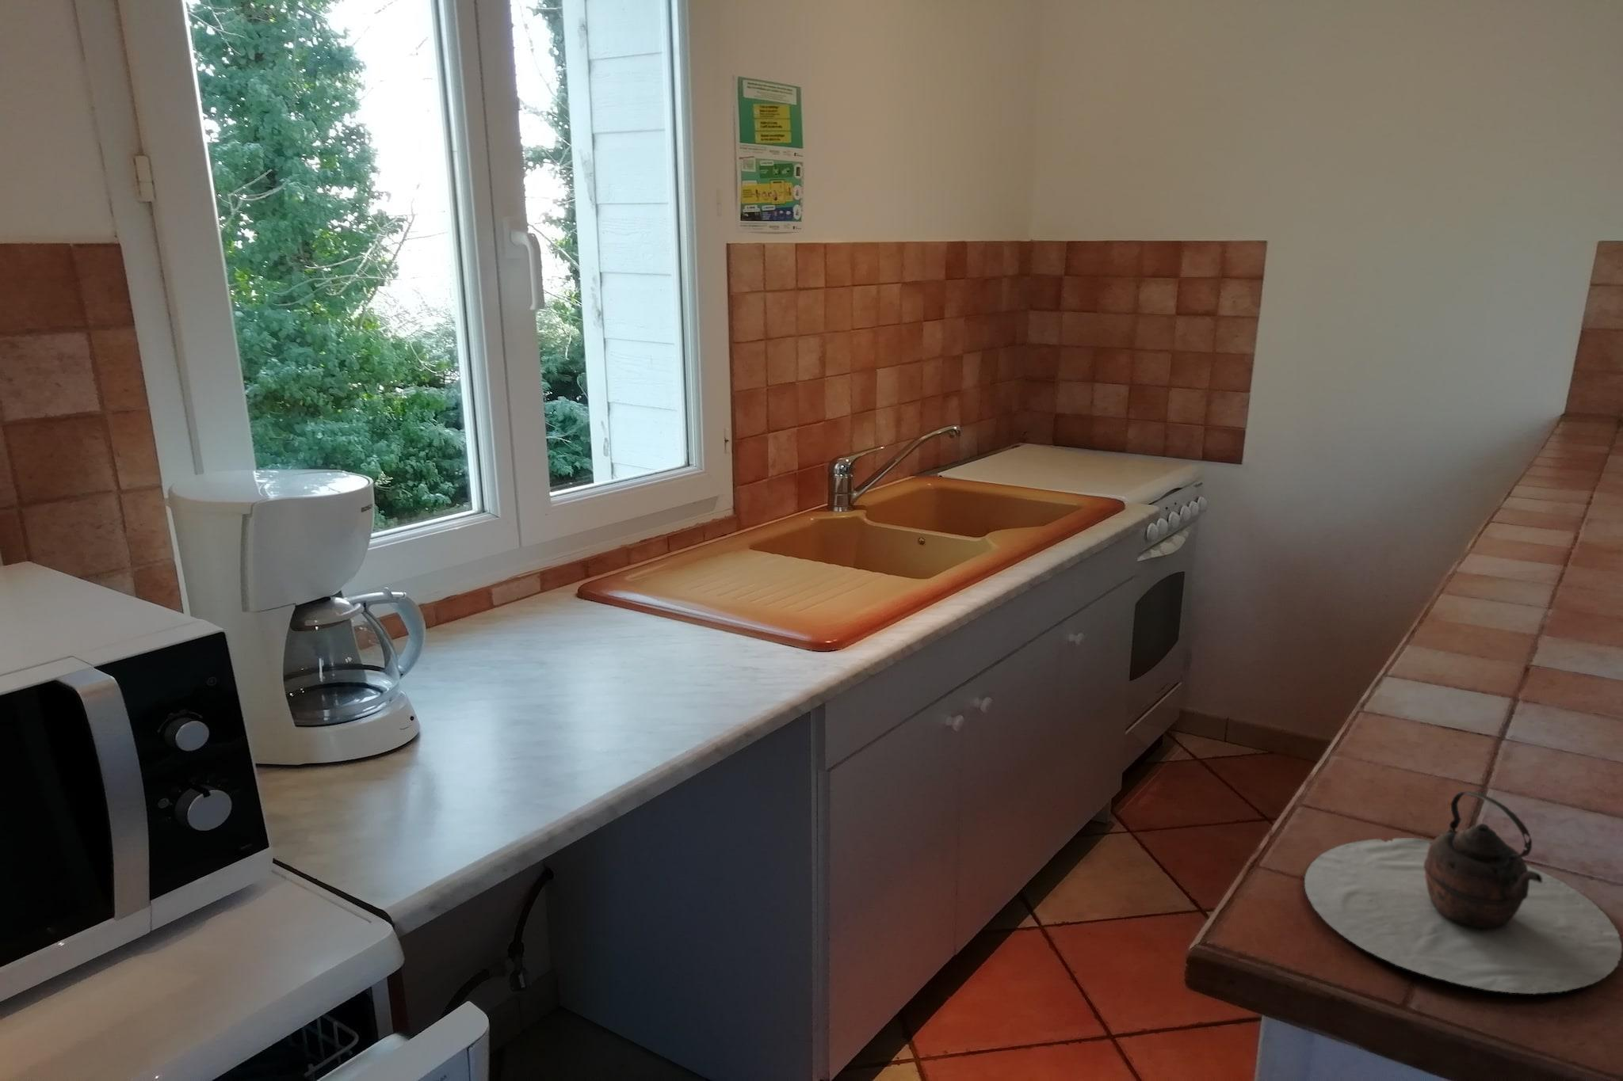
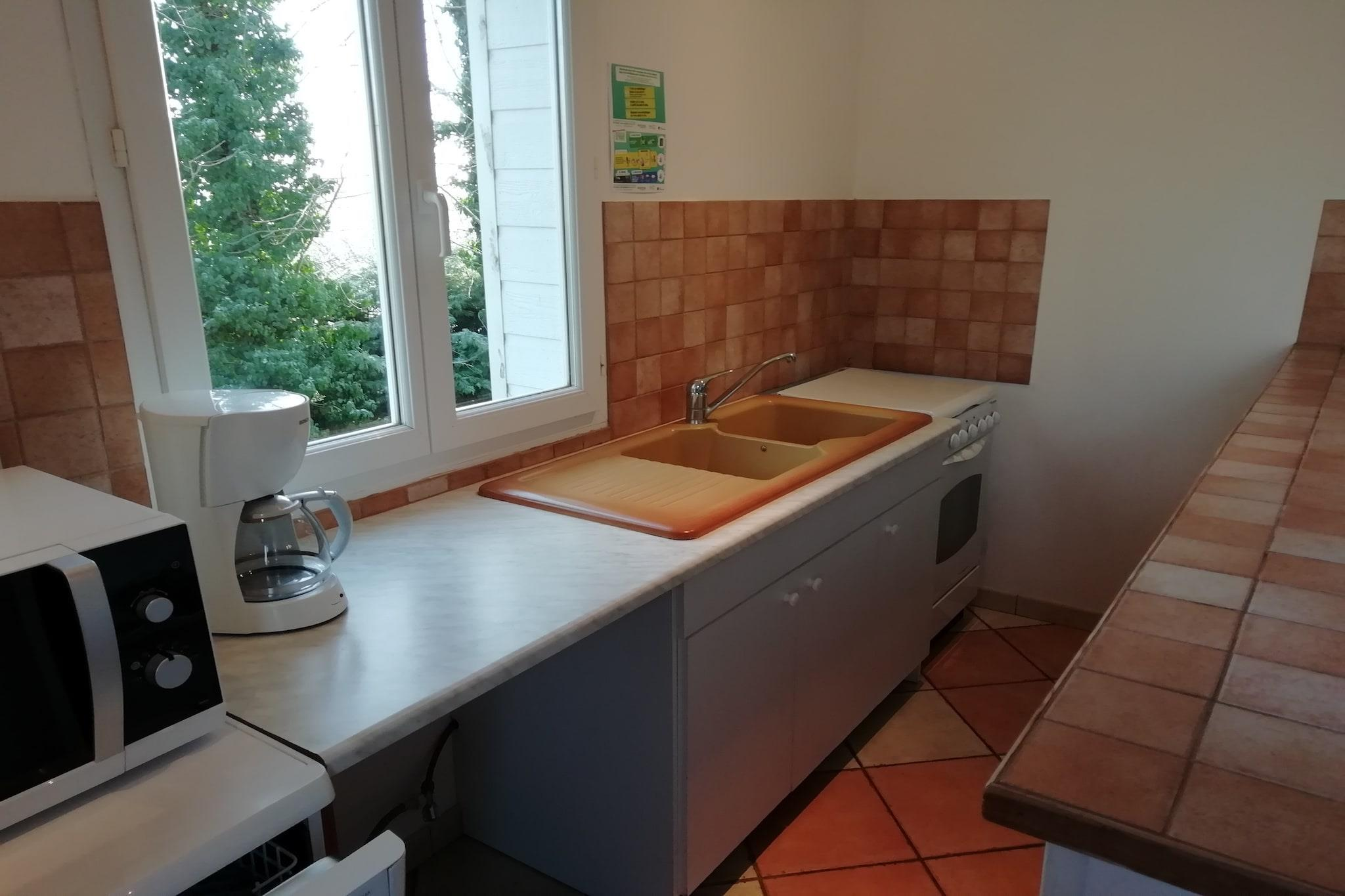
- teapot [1303,790,1623,994]
